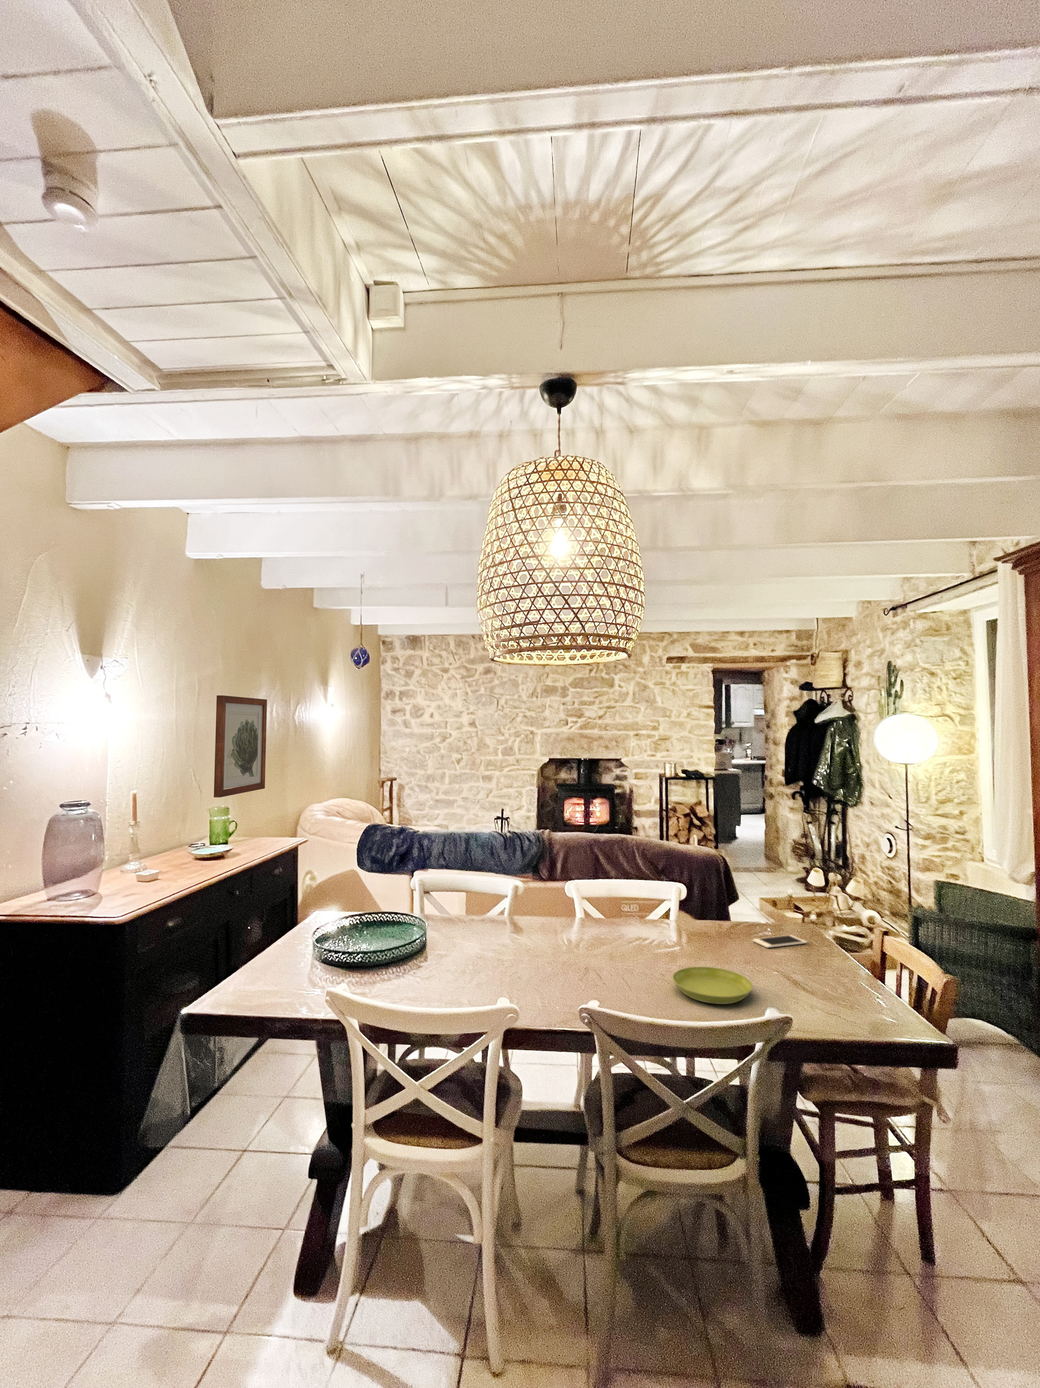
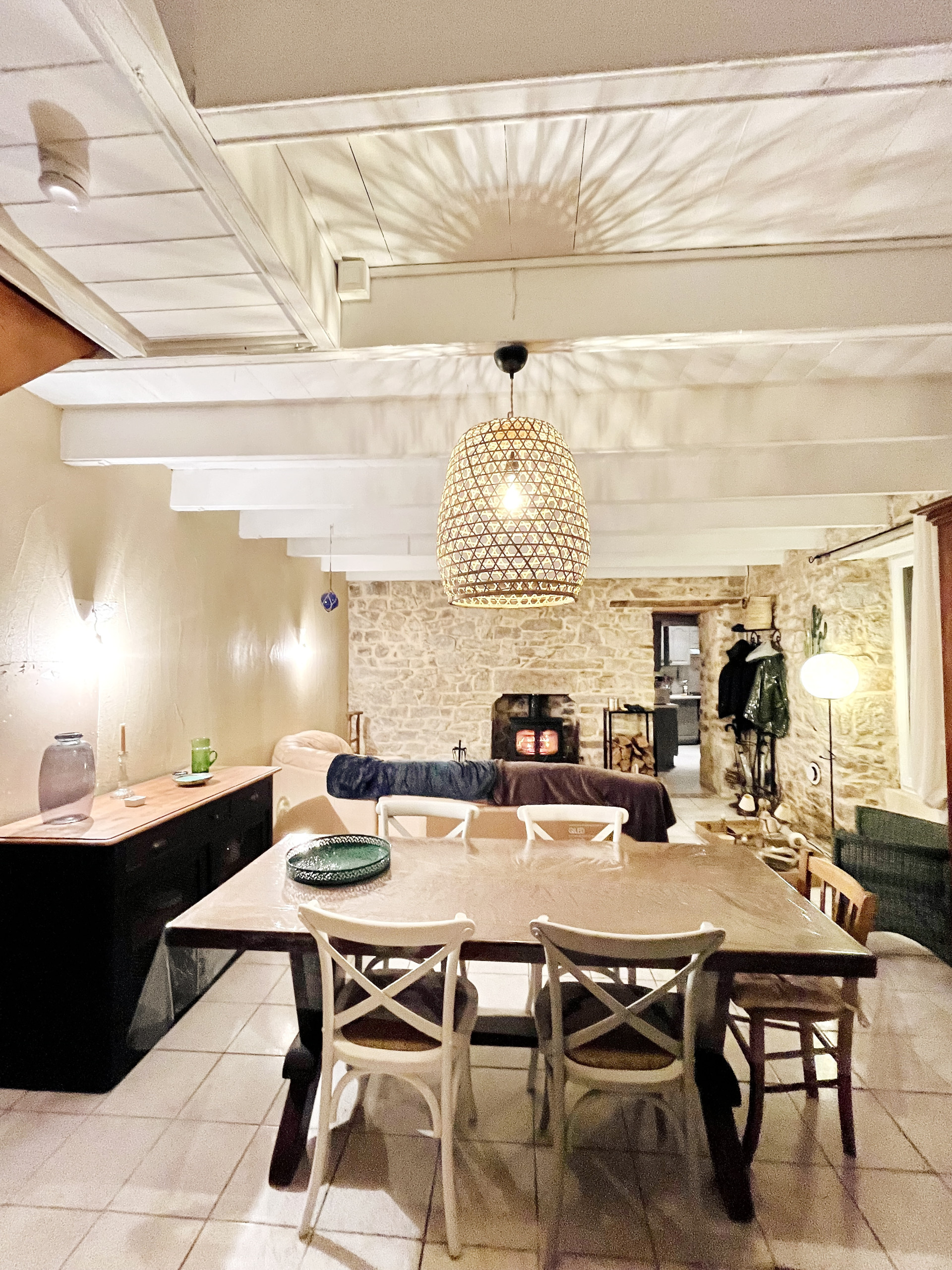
- cell phone [752,934,807,949]
- wall art [213,695,268,798]
- saucer [672,966,753,1004]
